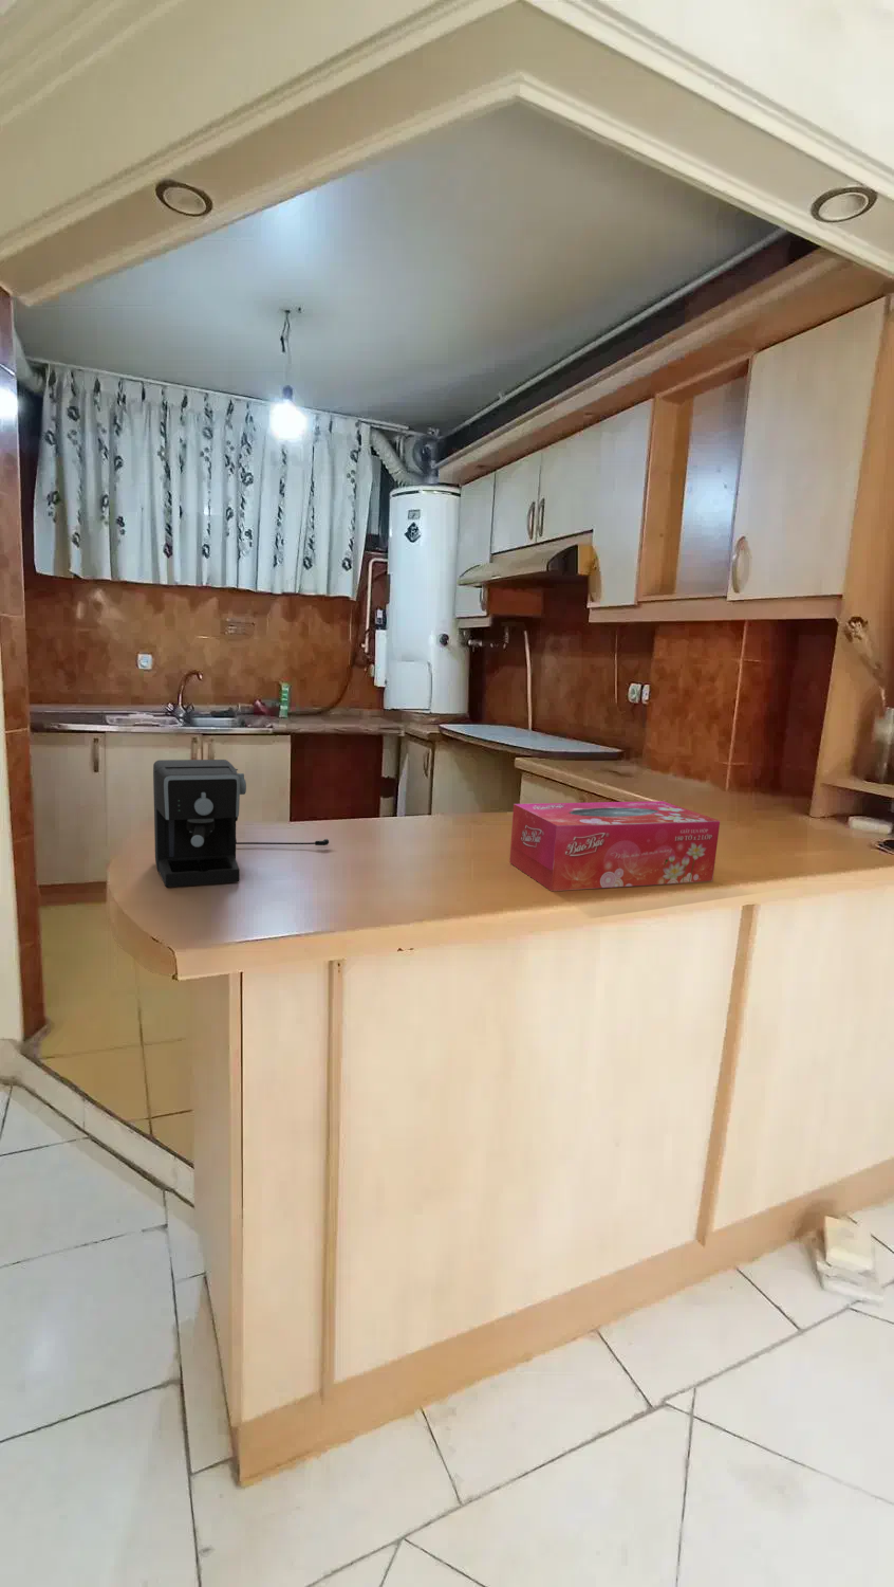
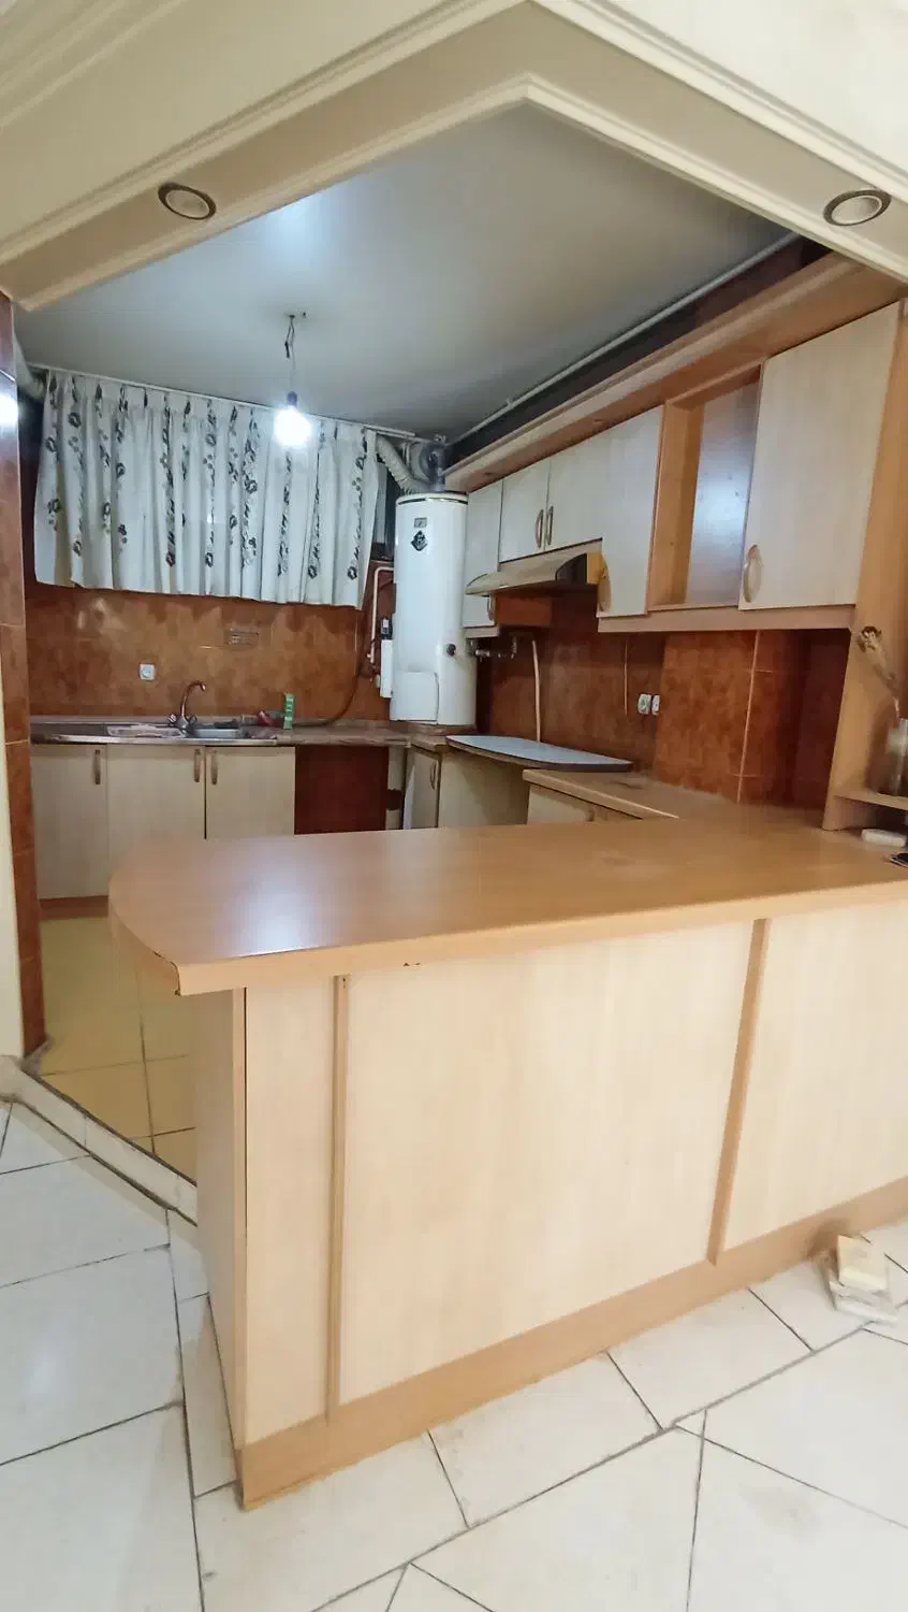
- tissue box [509,800,721,892]
- coffee maker [152,759,330,887]
